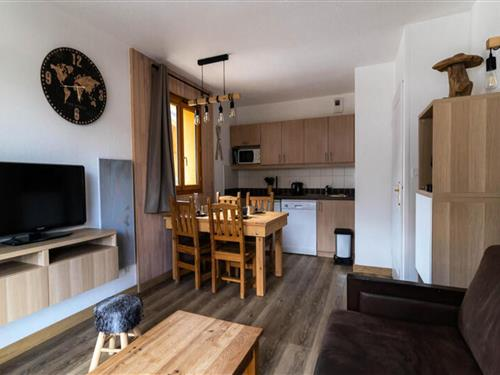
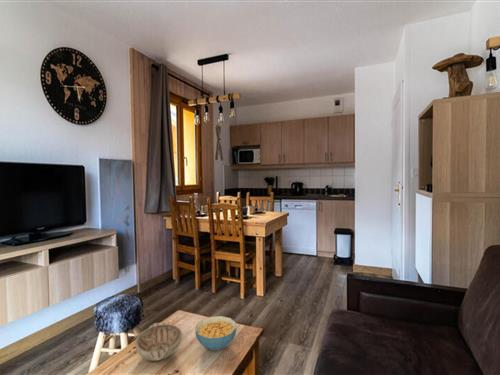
+ cereal bowl [194,315,237,351]
+ decorative bowl [134,322,183,362]
